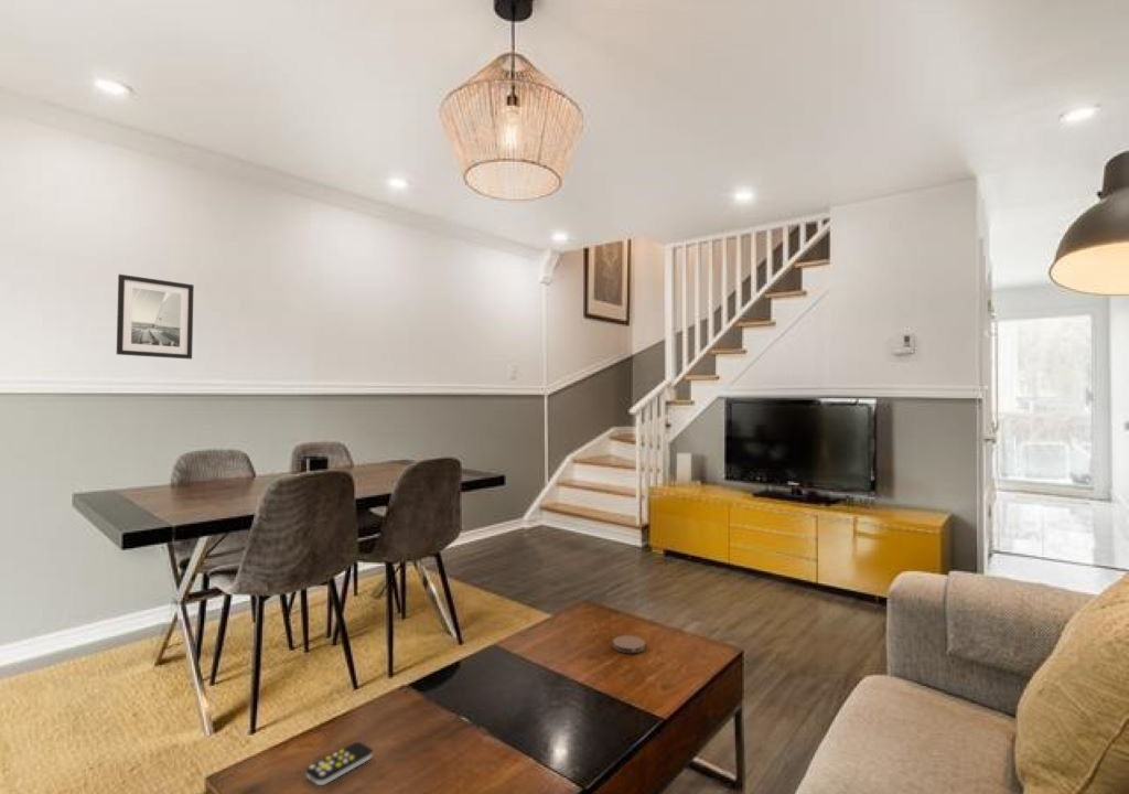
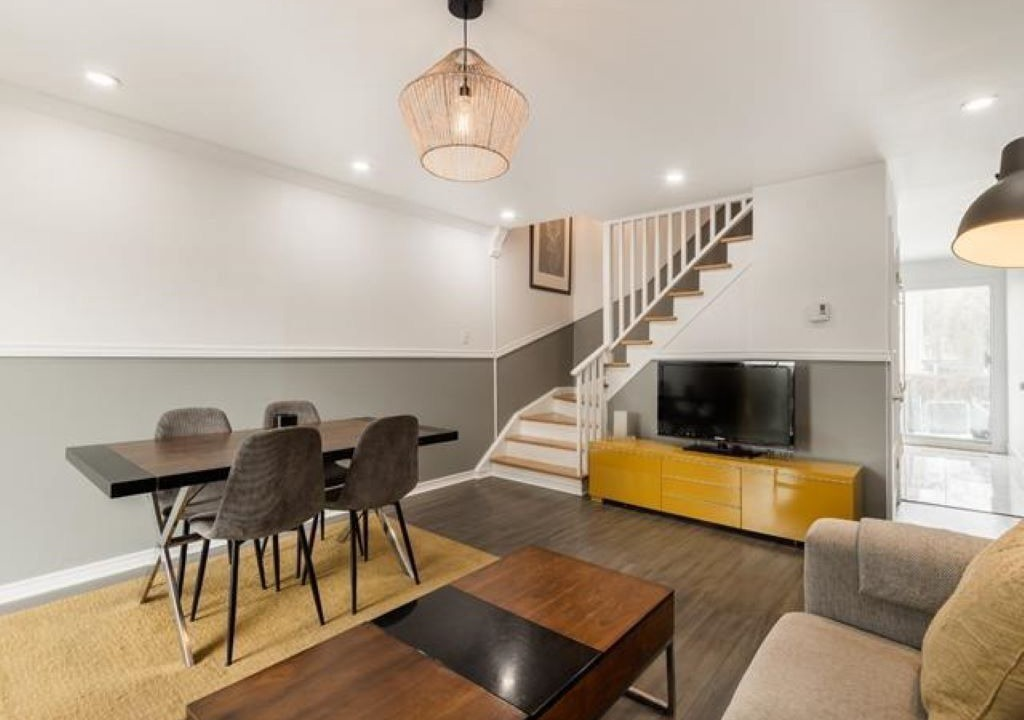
- wall art [116,273,195,361]
- coaster [612,634,646,654]
- remote control [305,741,374,786]
